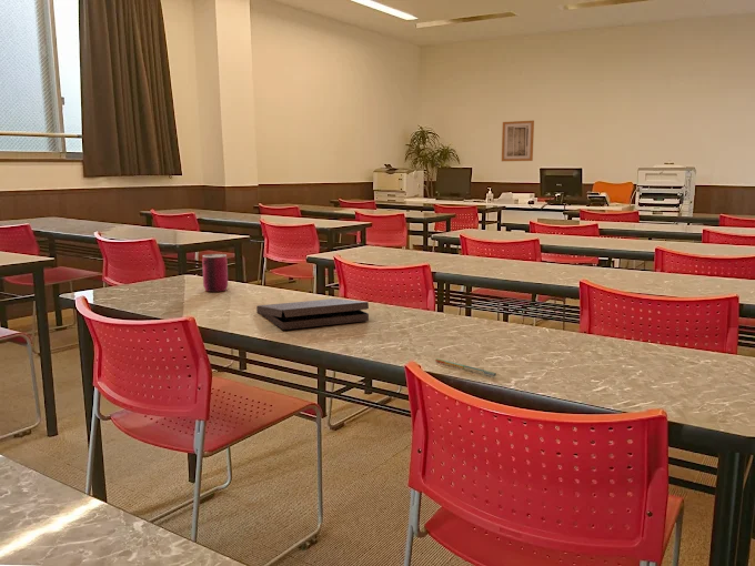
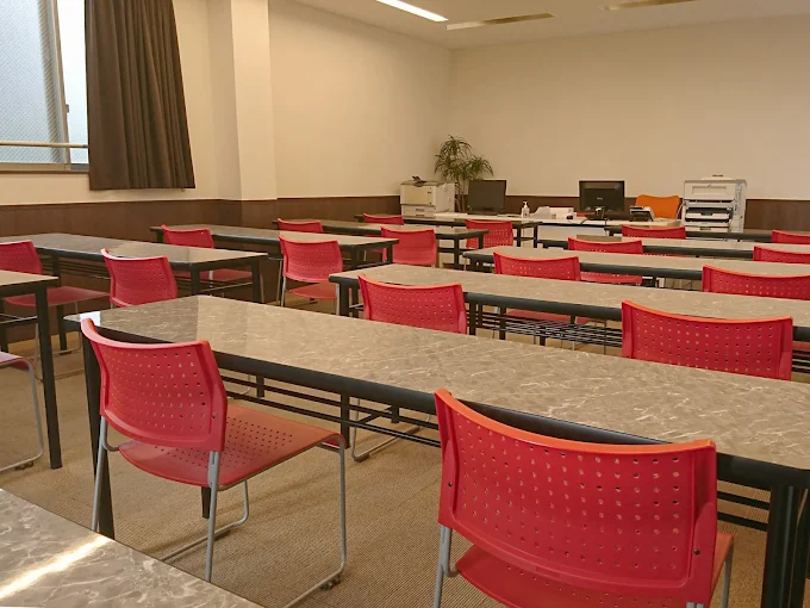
- pizza box [255,297,370,331]
- can [201,253,229,293]
- wall art [501,120,535,162]
- pen [434,357,497,377]
